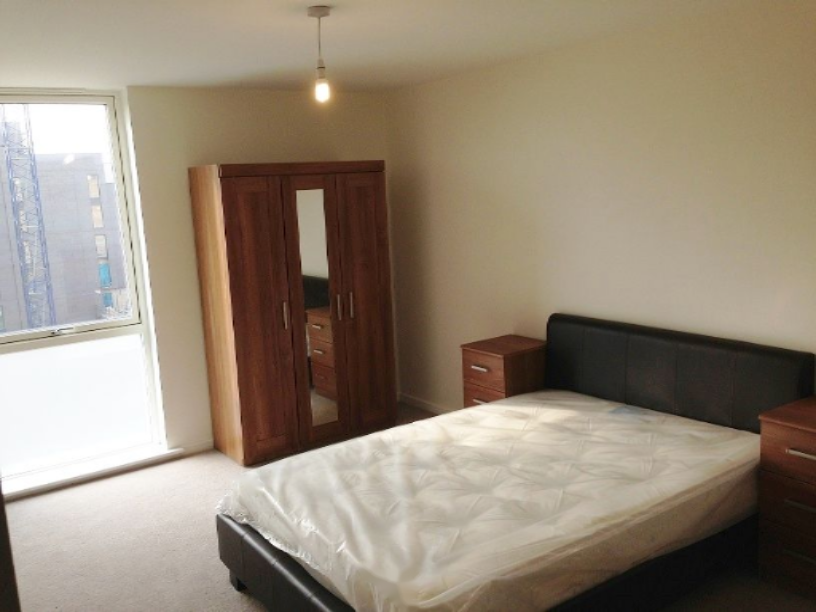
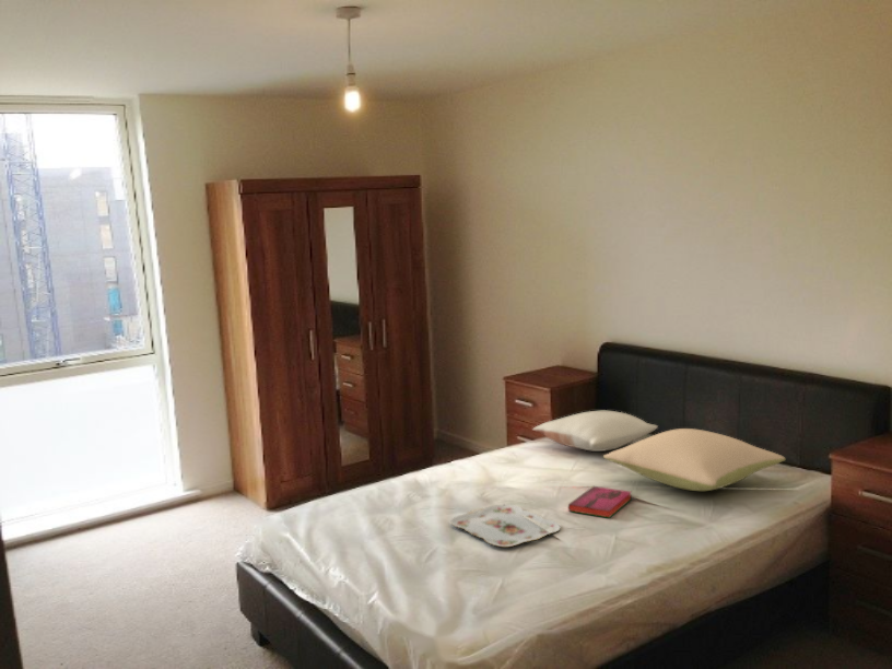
+ serving tray [449,504,562,548]
+ pillow [602,427,786,492]
+ pillow [531,410,659,453]
+ hardback book [567,485,633,519]
